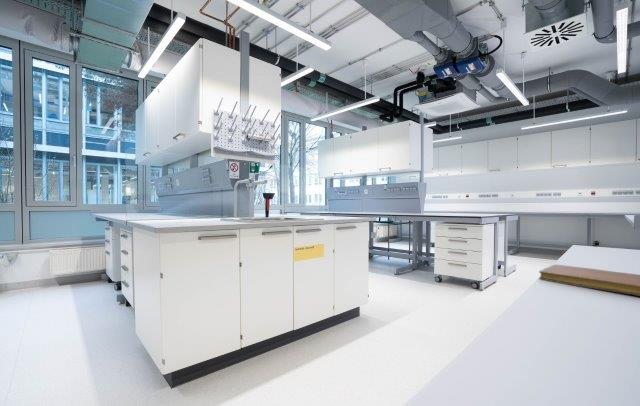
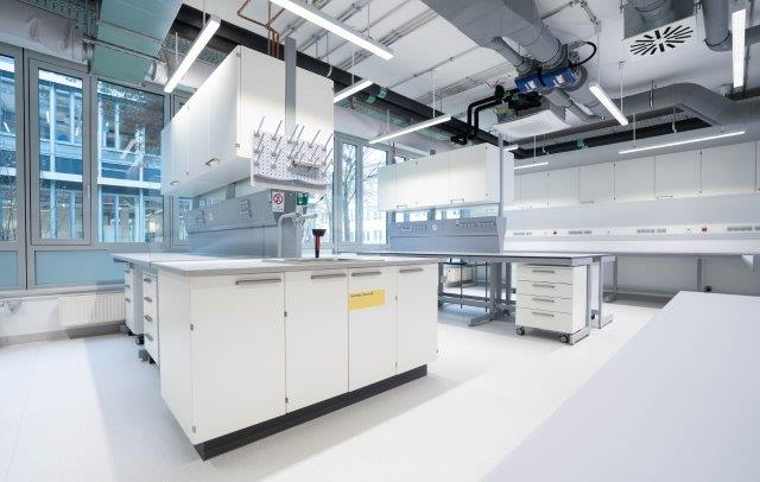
- notebook [538,264,640,297]
